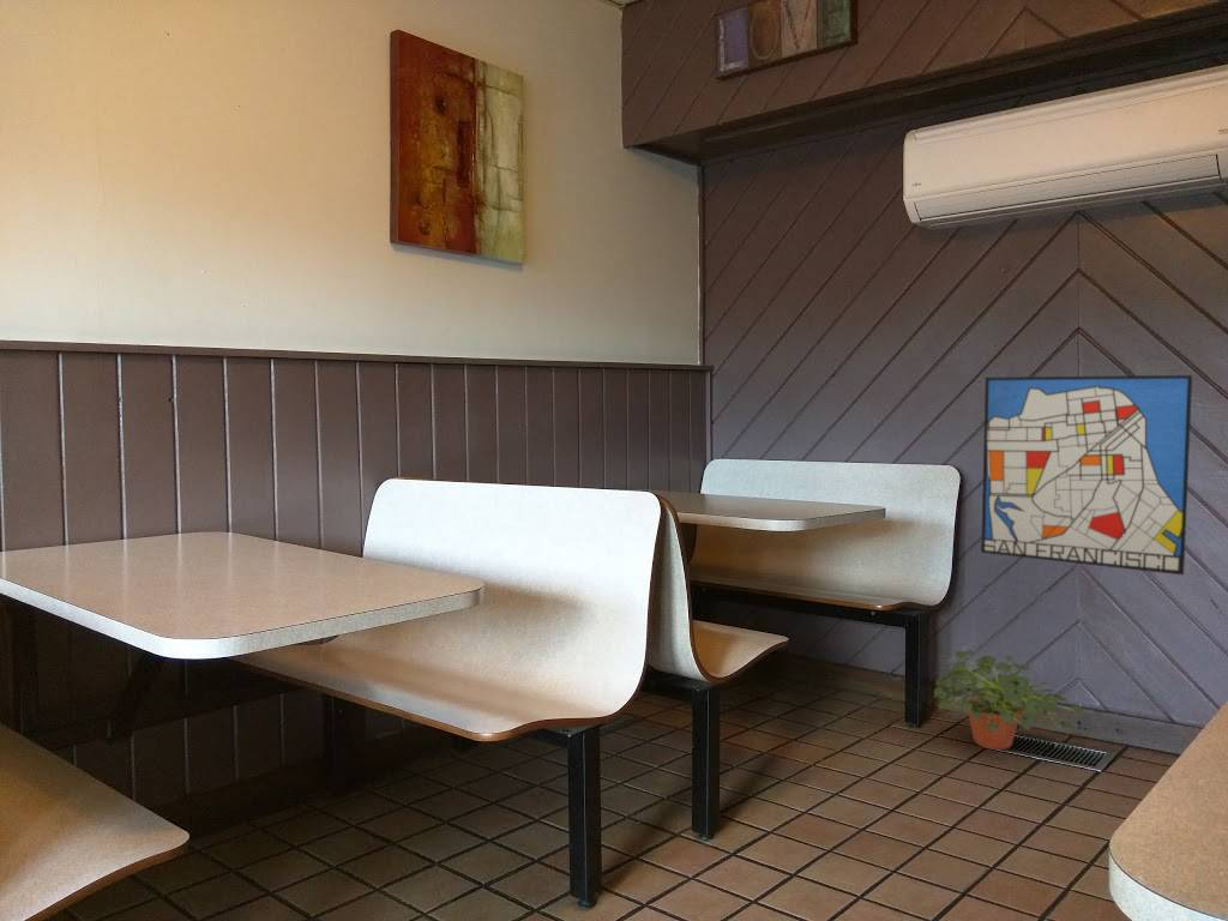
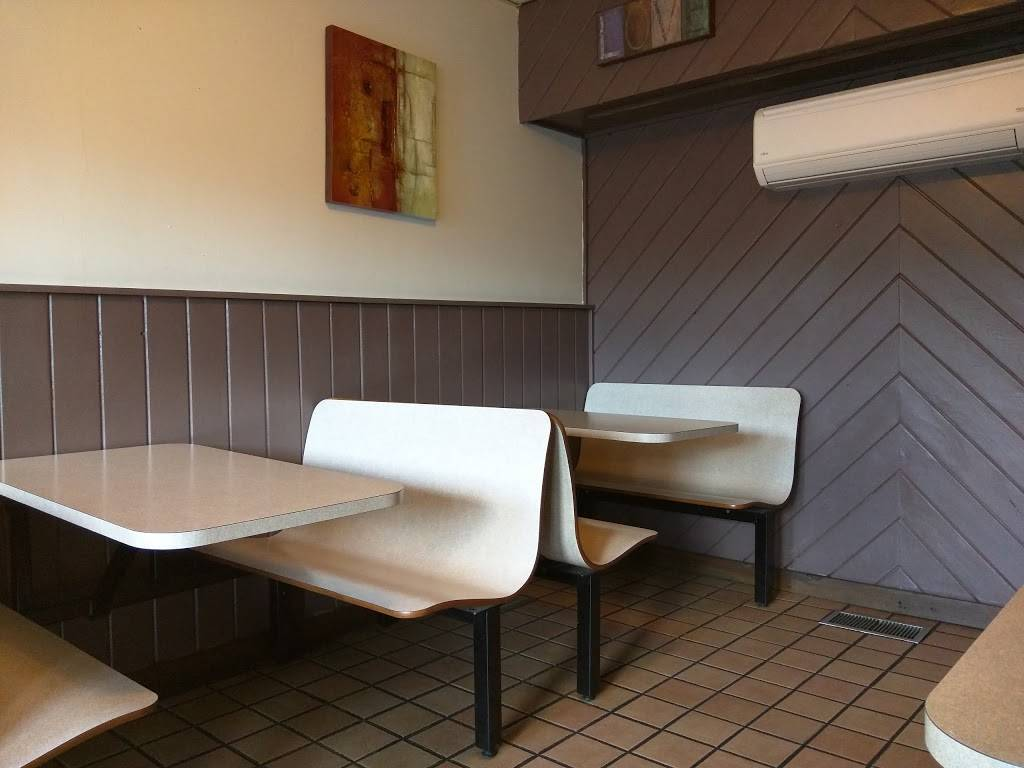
- wall art [980,374,1193,576]
- potted plant [933,649,1086,751]
